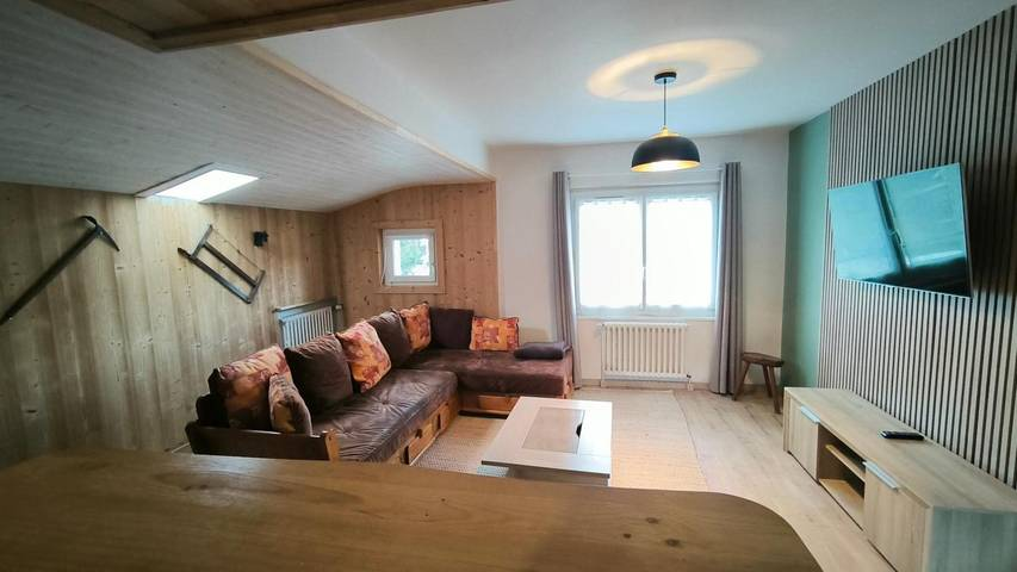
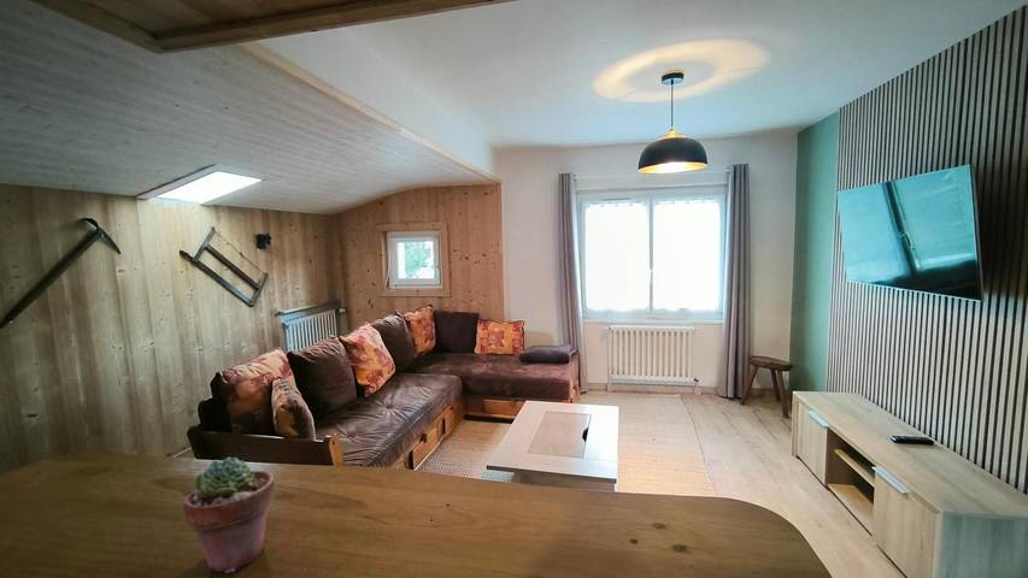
+ potted succulent [182,455,276,576]
